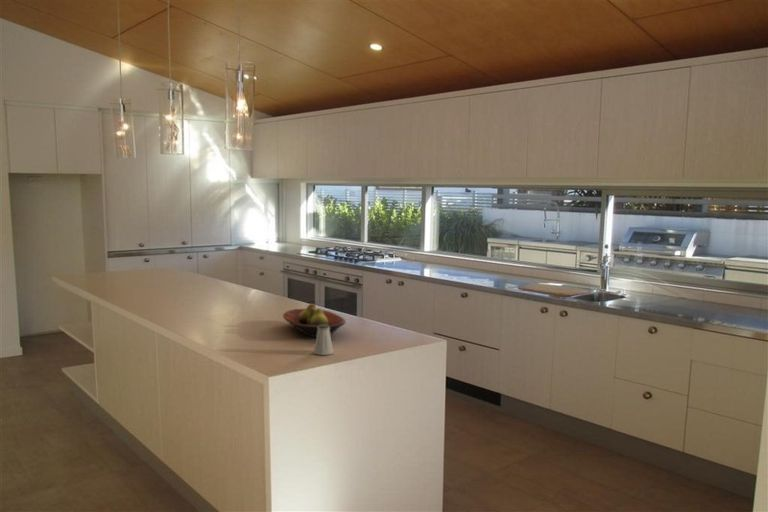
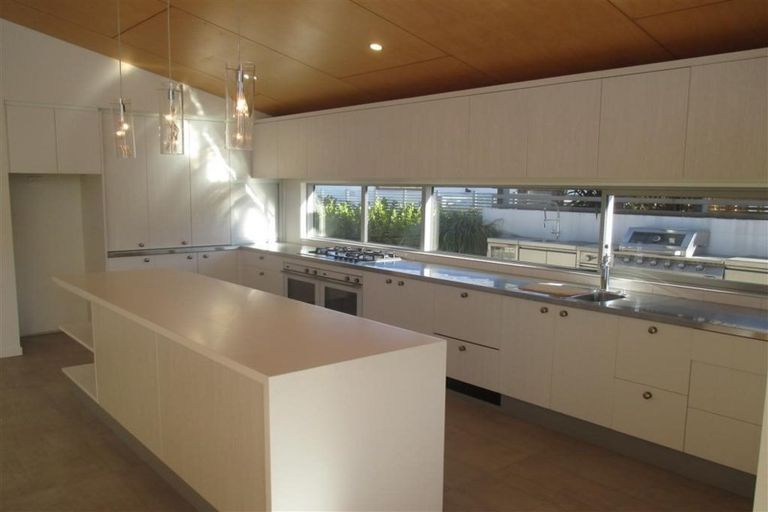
- fruit bowl [282,303,347,338]
- saltshaker [313,325,334,356]
